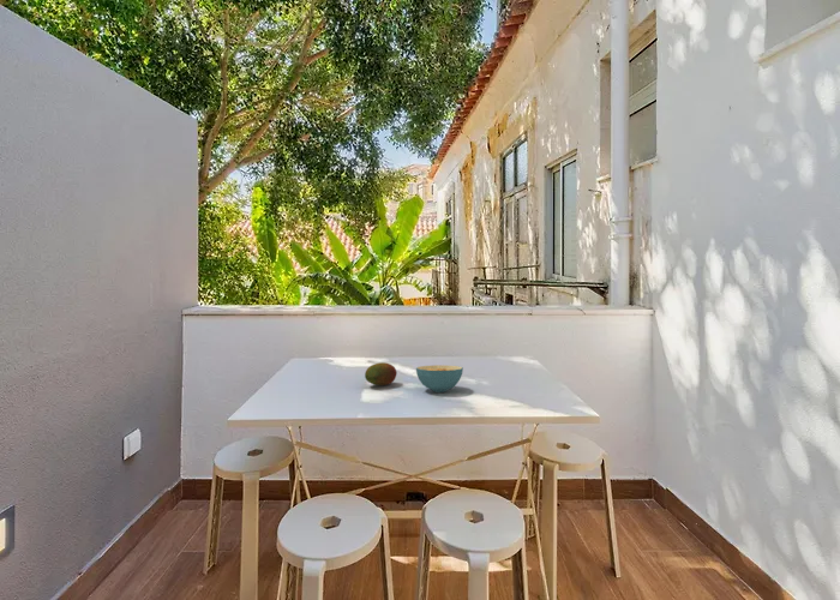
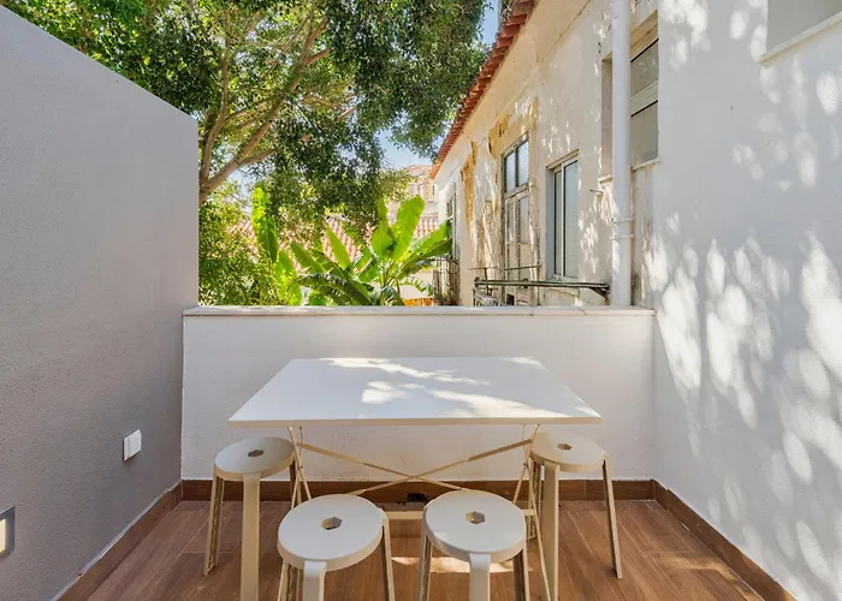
- fruit [364,361,398,386]
- cereal bowl [415,364,464,394]
